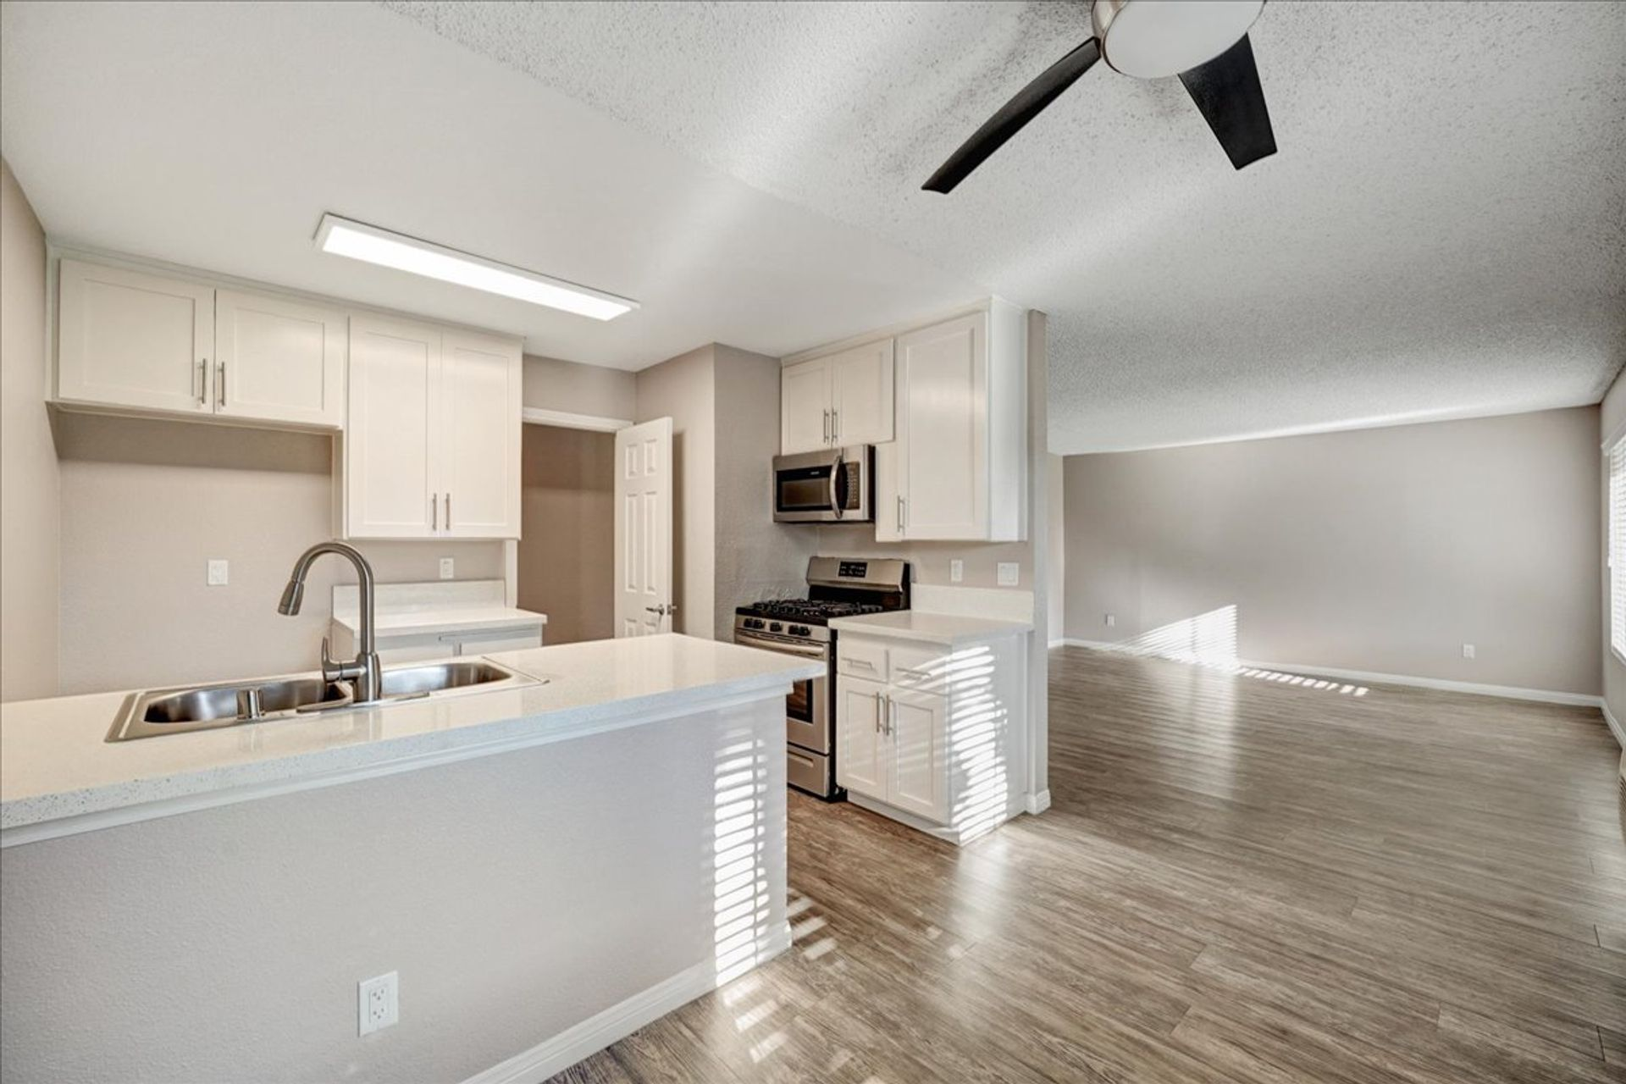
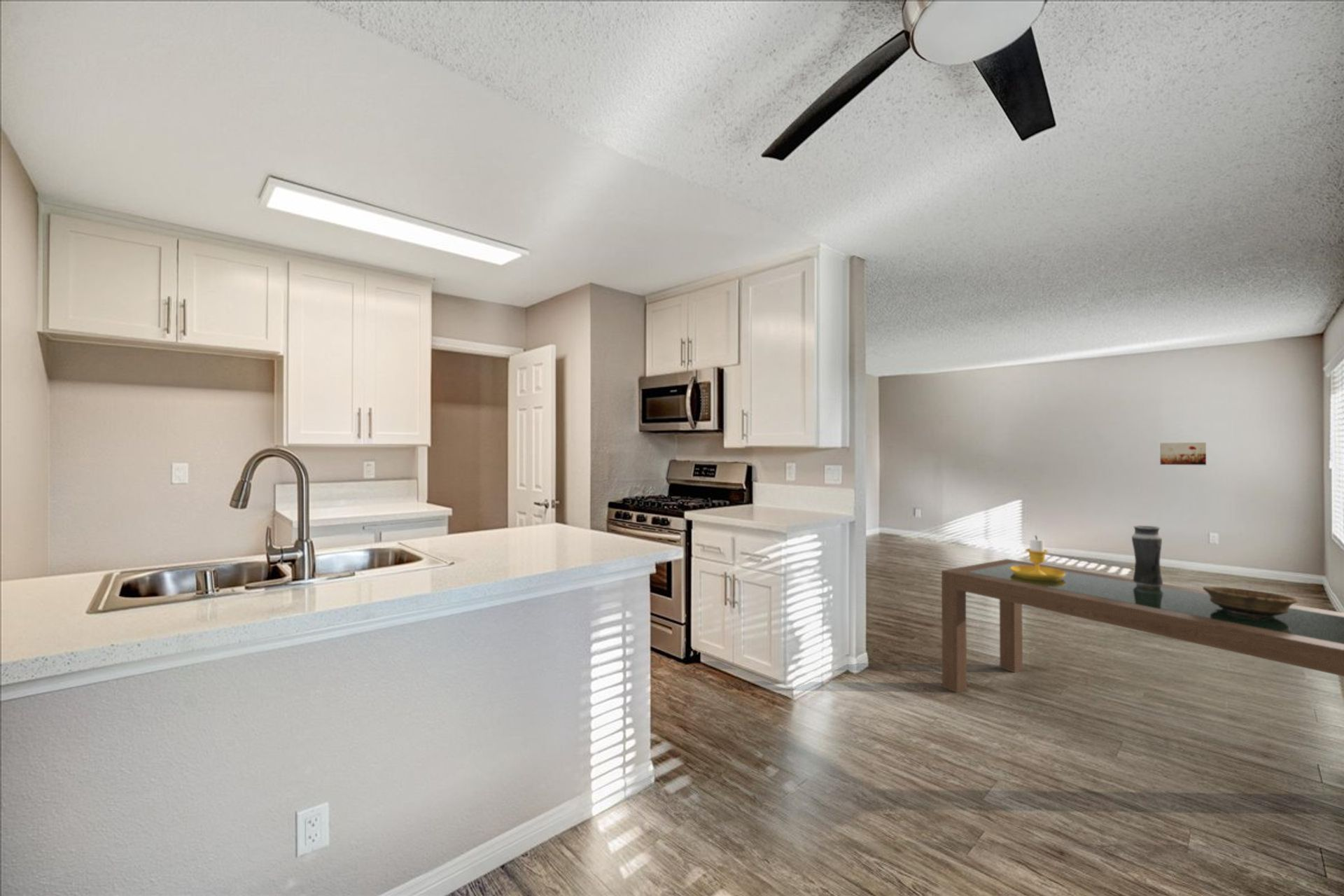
+ wall art [1159,442,1207,465]
+ decorative bowl [1202,585,1299,617]
+ candlestick [1010,535,1065,580]
+ dining table [941,559,1344,693]
+ vase [1131,525,1163,589]
